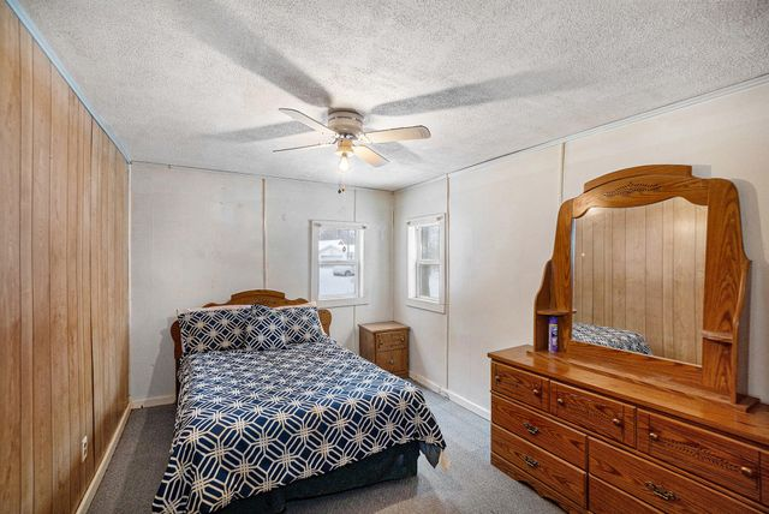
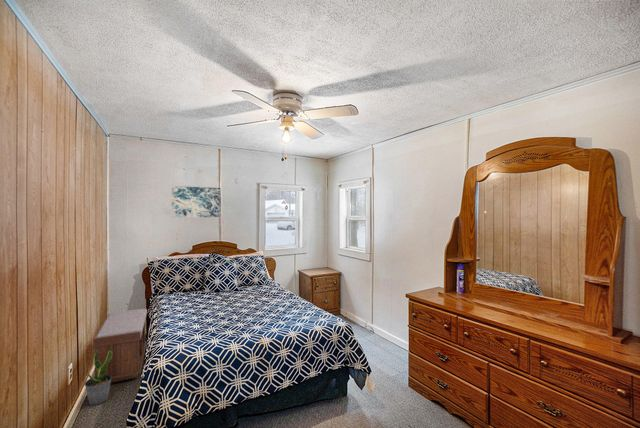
+ potted plant [84,350,112,406]
+ bench [92,308,148,384]
+ wall art [171,185,222,218]
